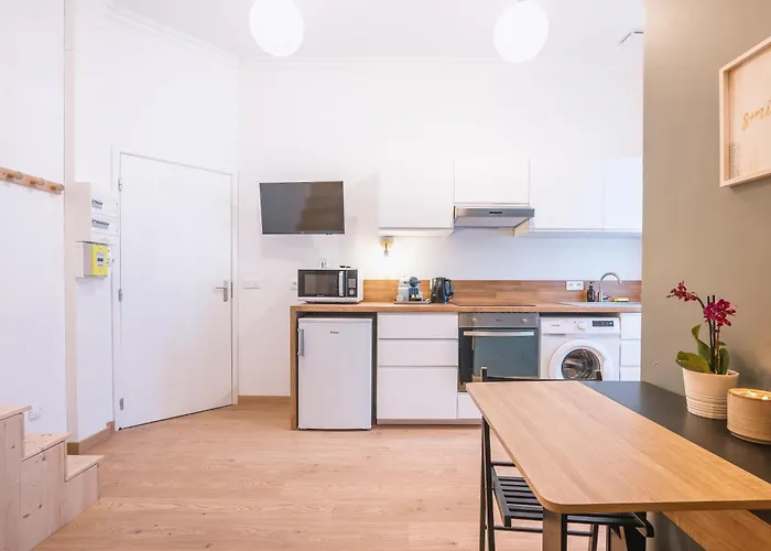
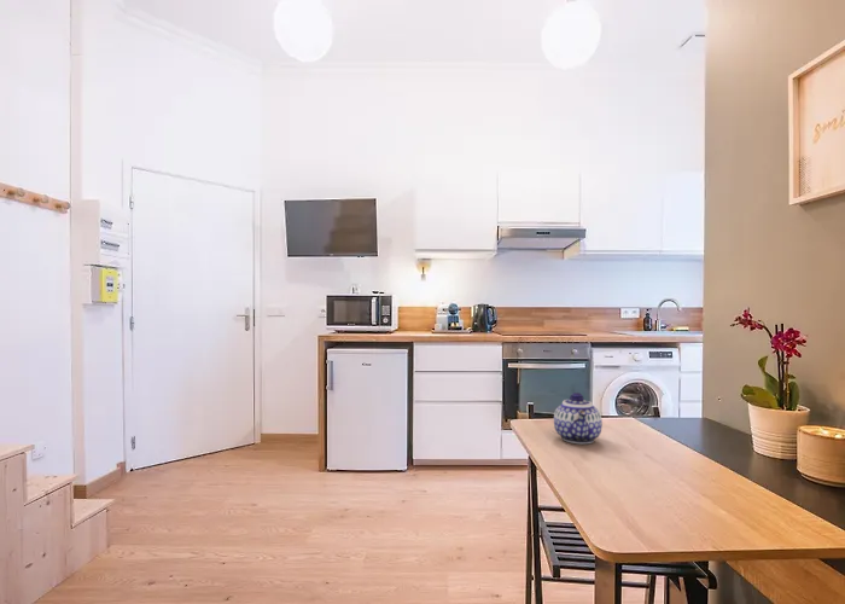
+ teapot [553,391,604,445]
